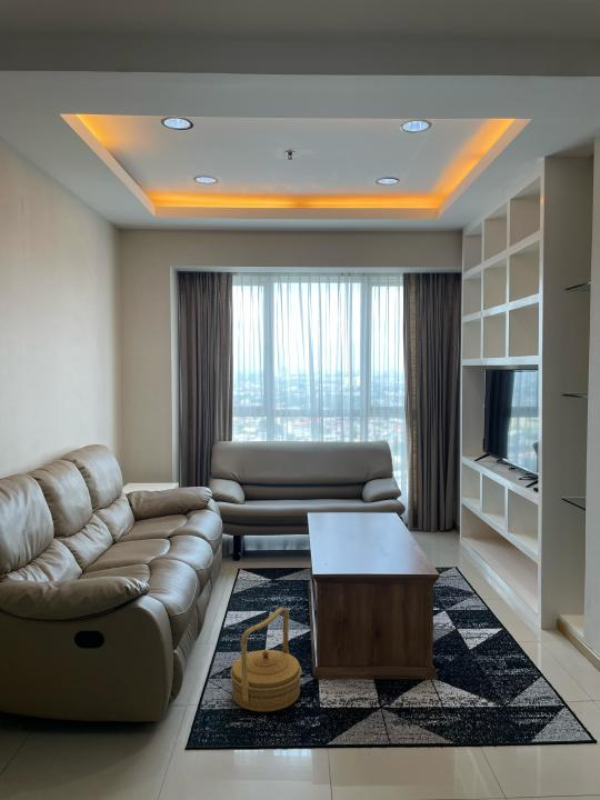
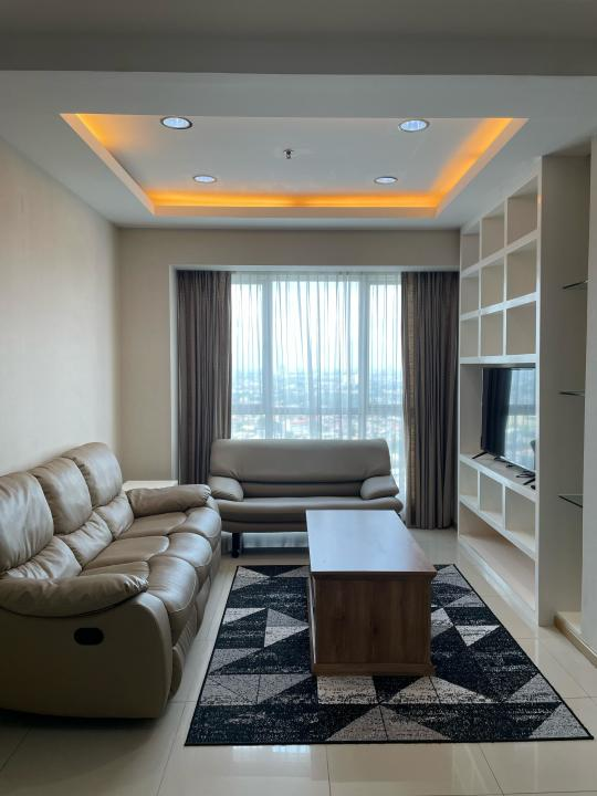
- basket [229,607,302,713]
